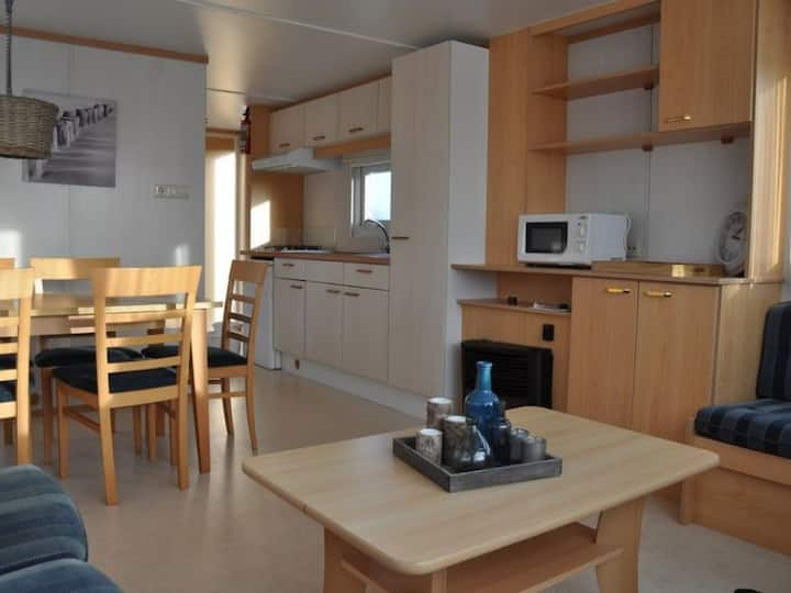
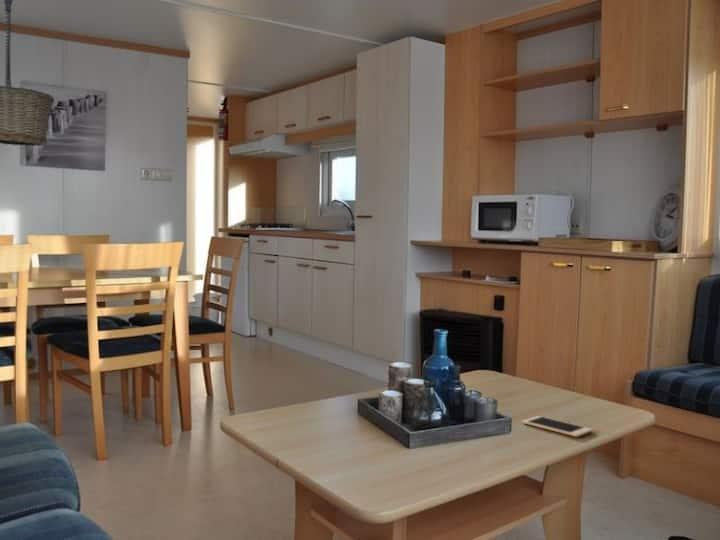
+ cell phone [521,415,593,438]
